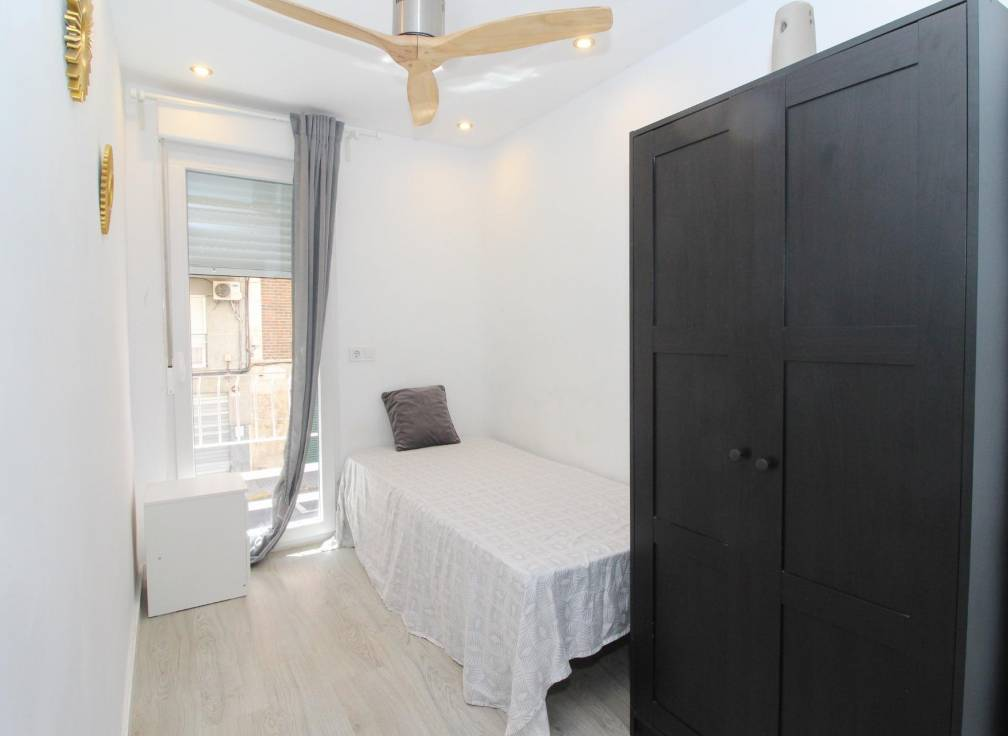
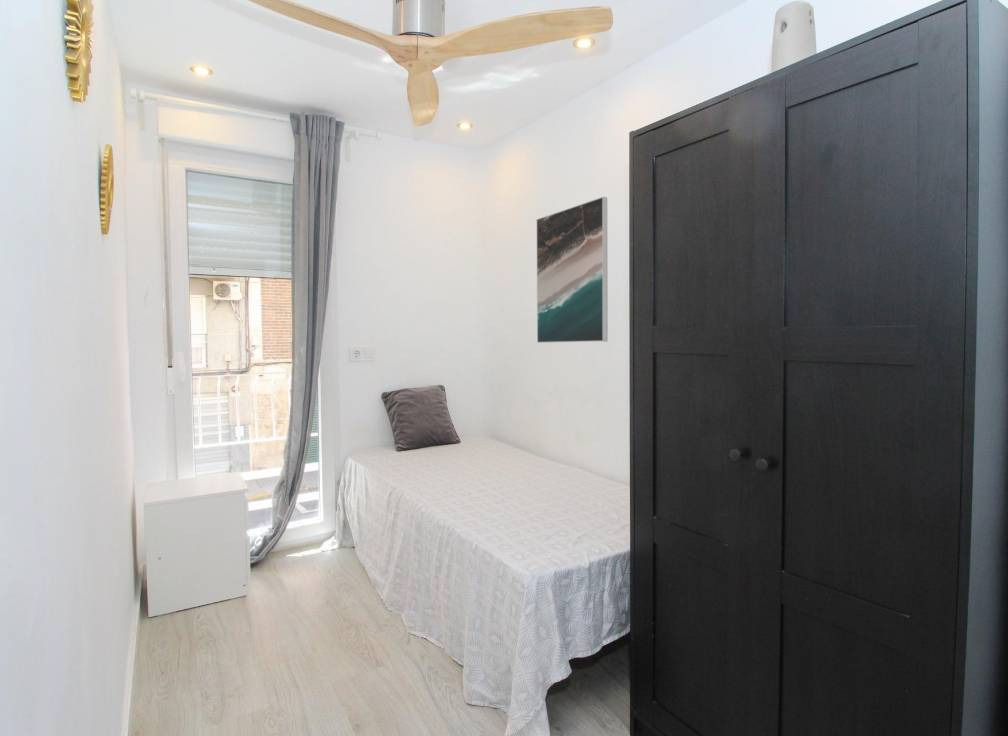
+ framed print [536,196,608,344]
